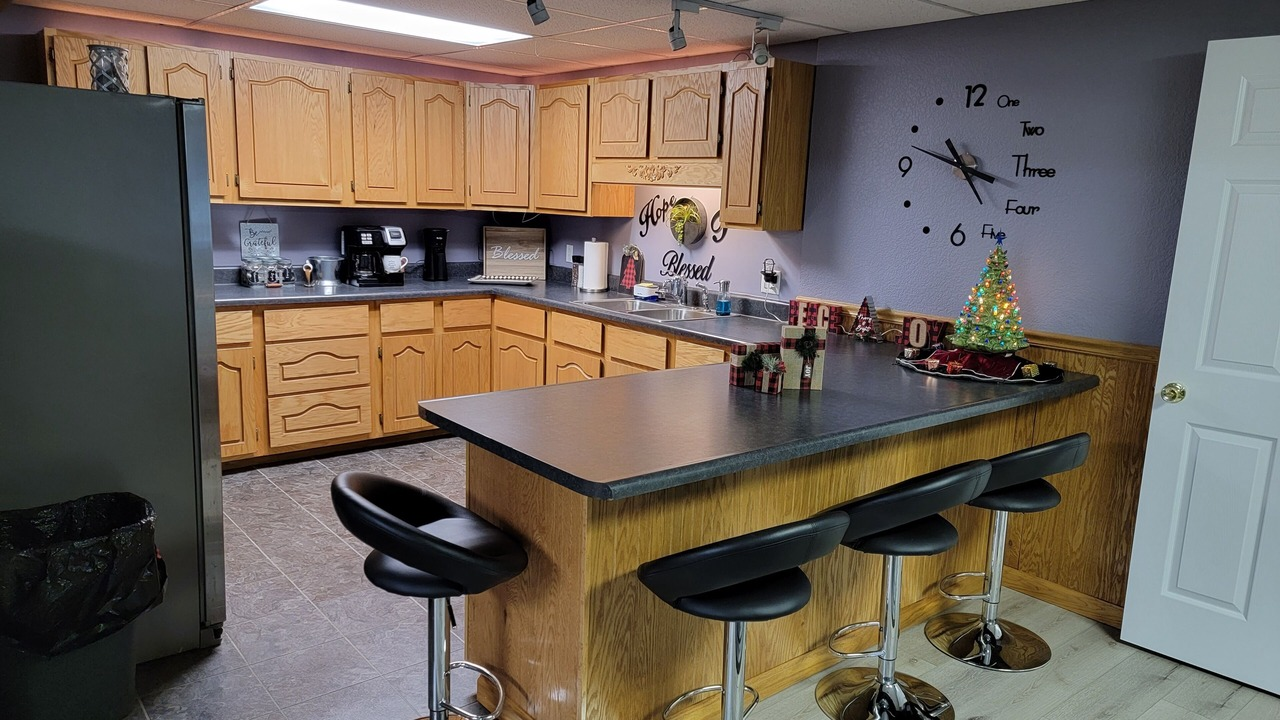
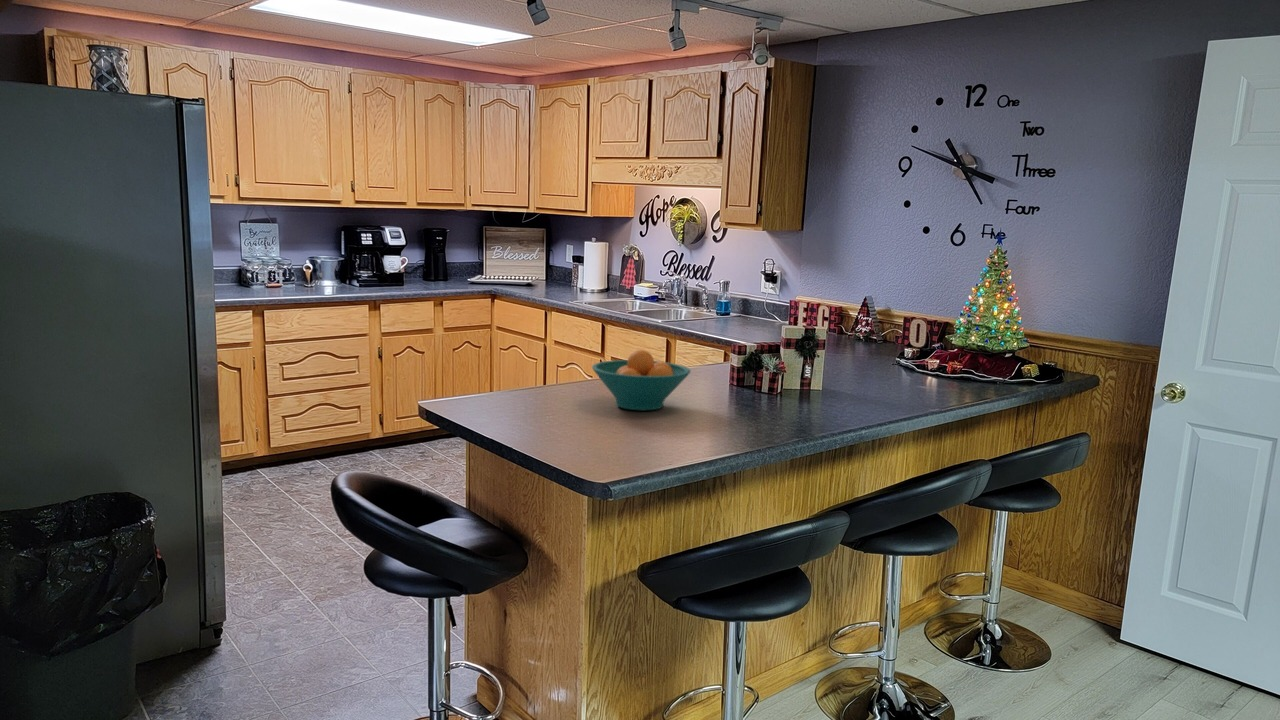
+ fruit bowl [591,349,692,412]
